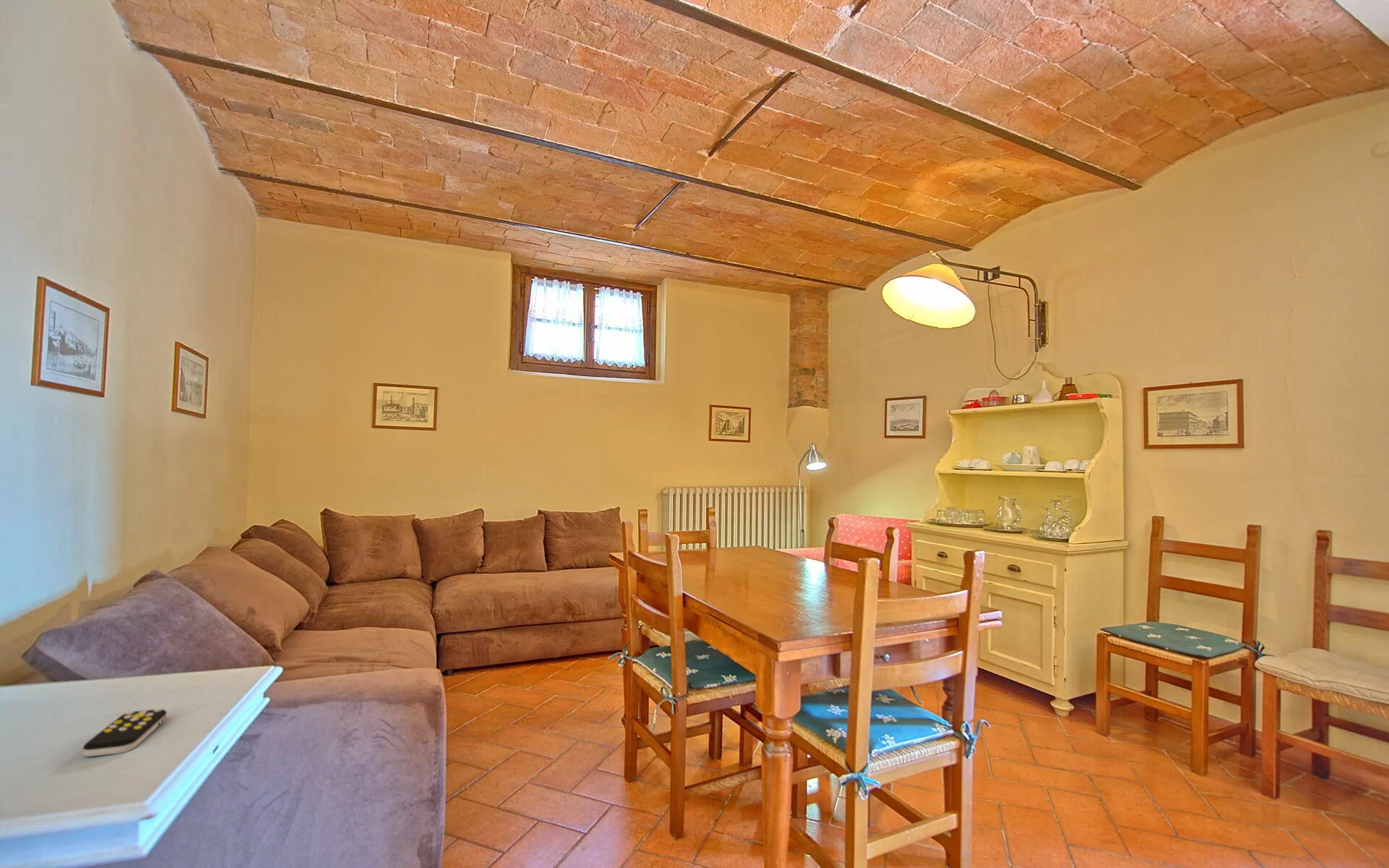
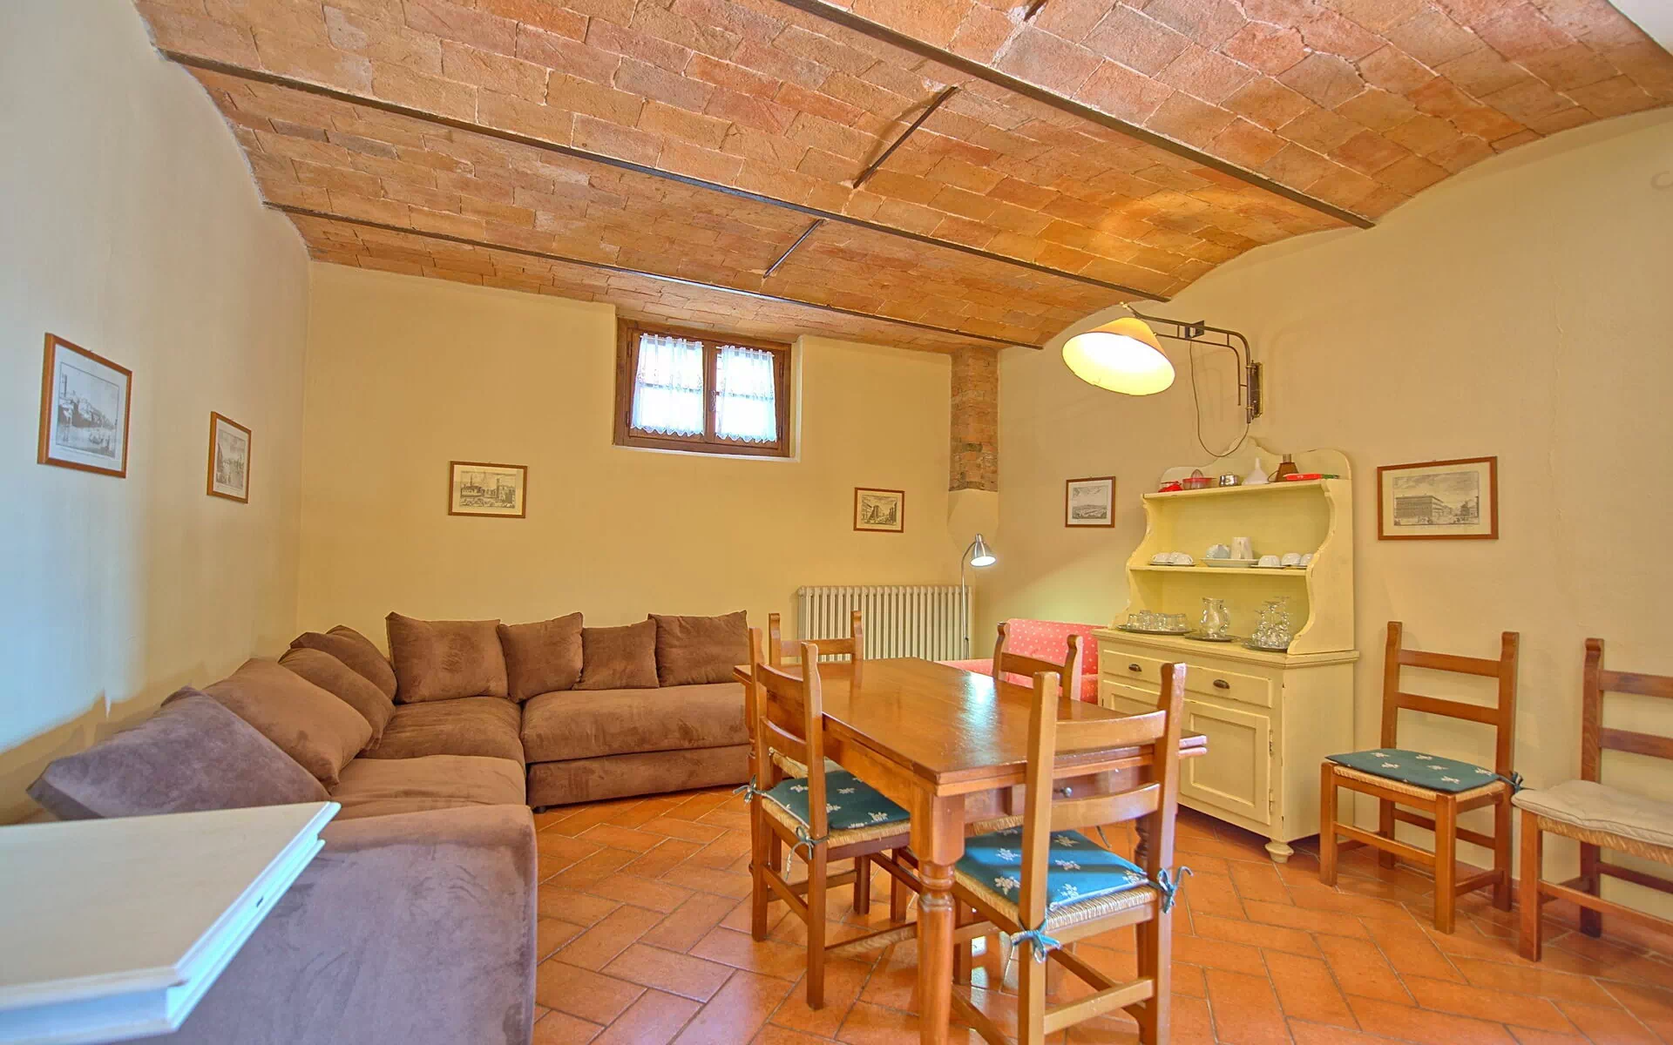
- remote control [82,707,167,757]
